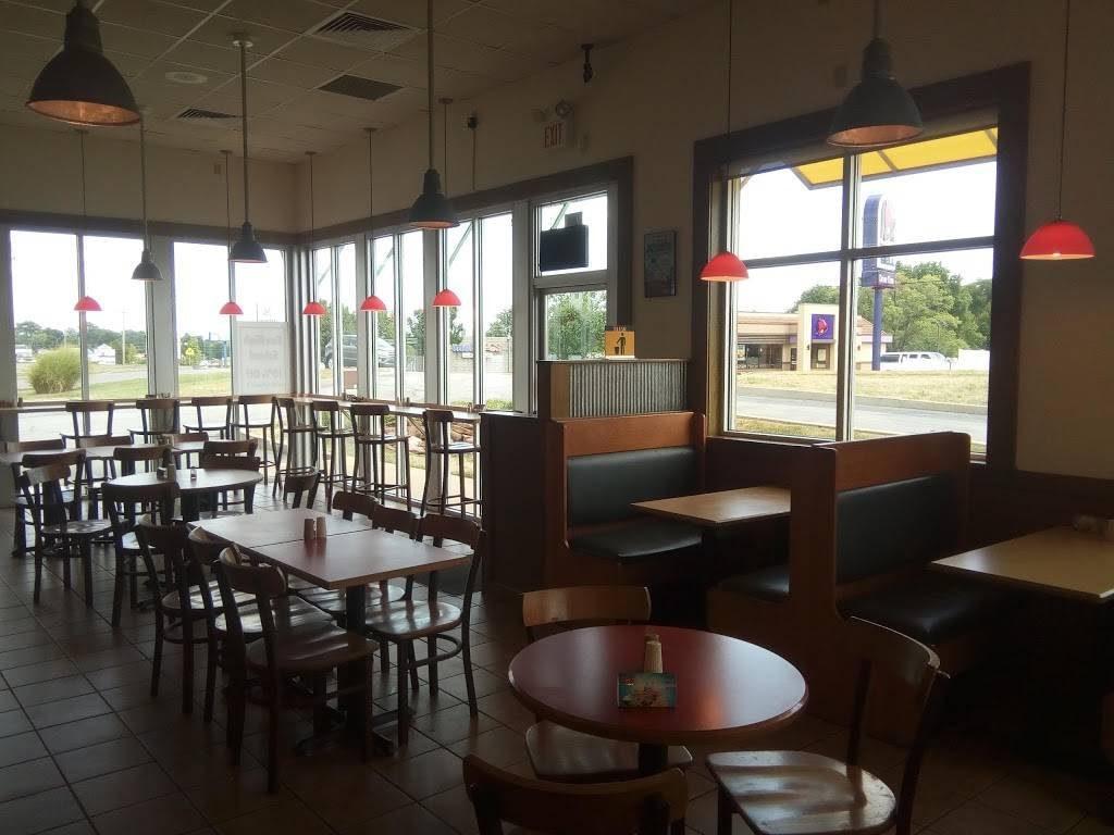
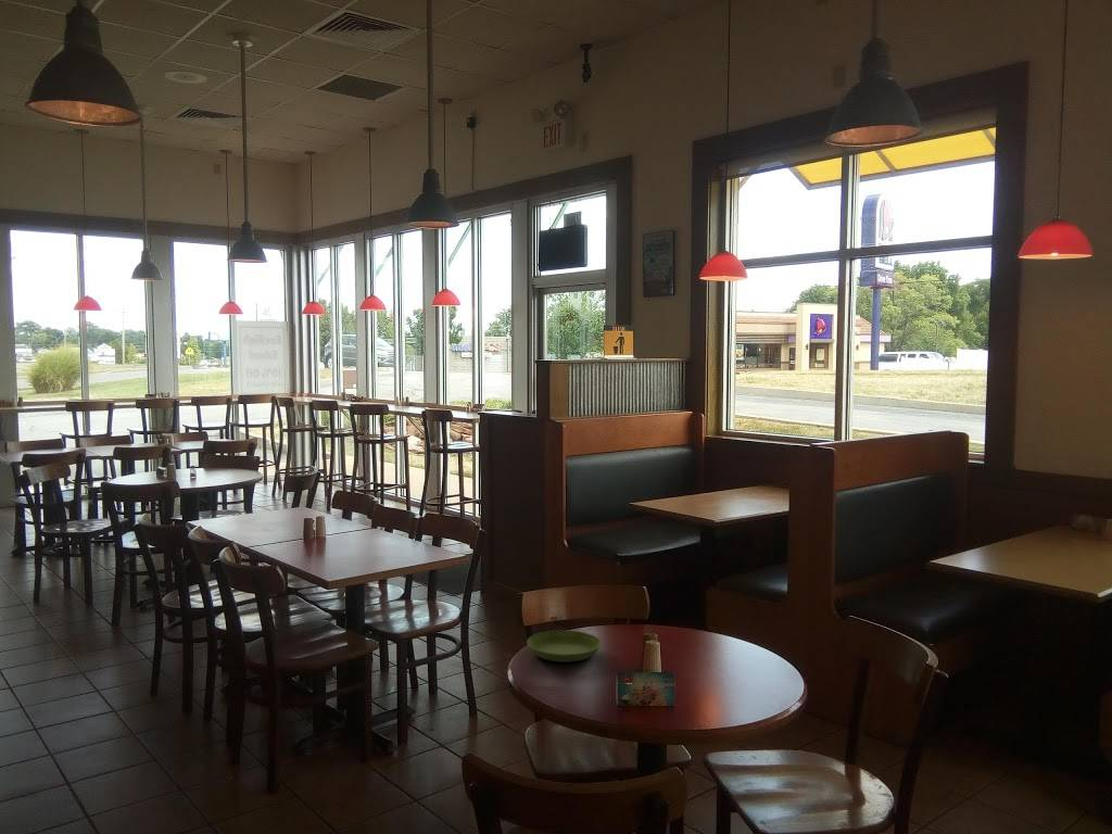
+ saucer [526,630,603,664]
